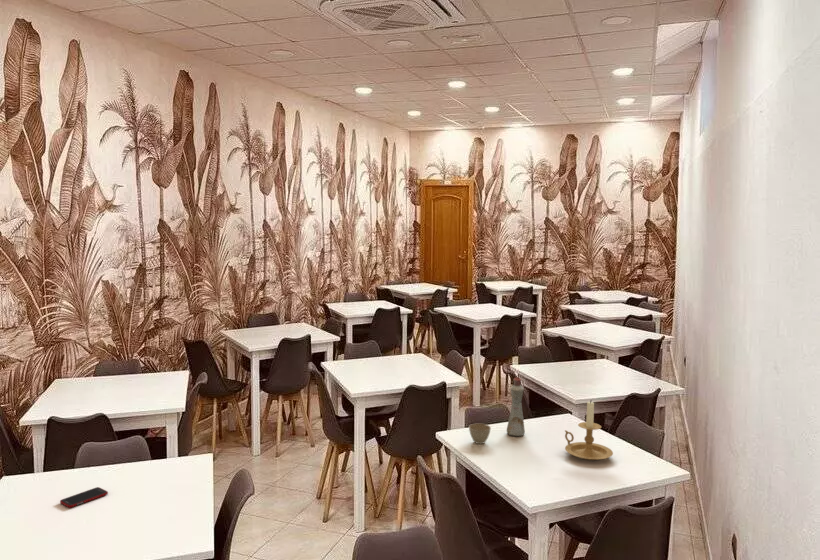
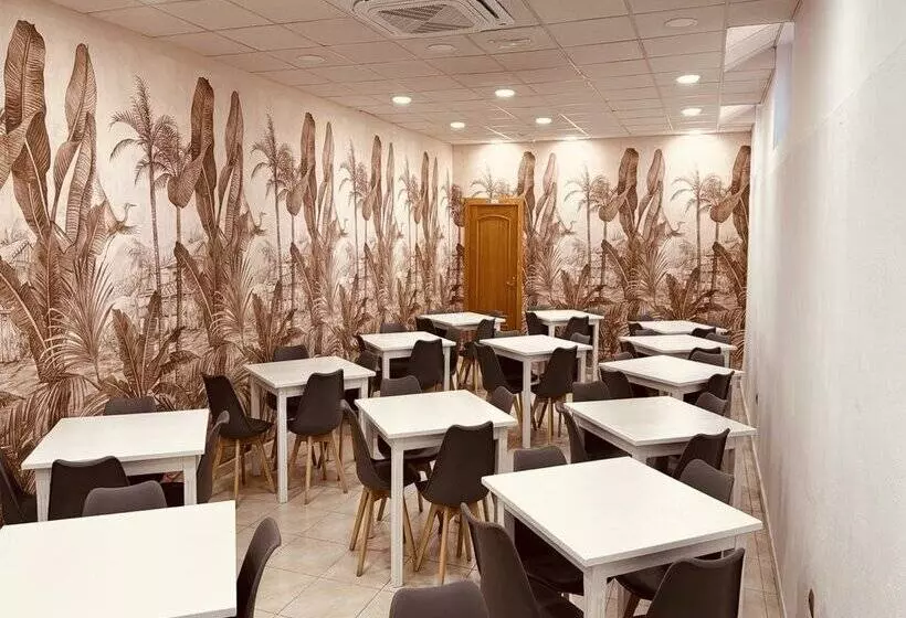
- cell phone [59,486,109,509]
- candle holder [564,399,614,461]
- flower pot [468,423,492,445]
- bottle [506,376,526,437]
